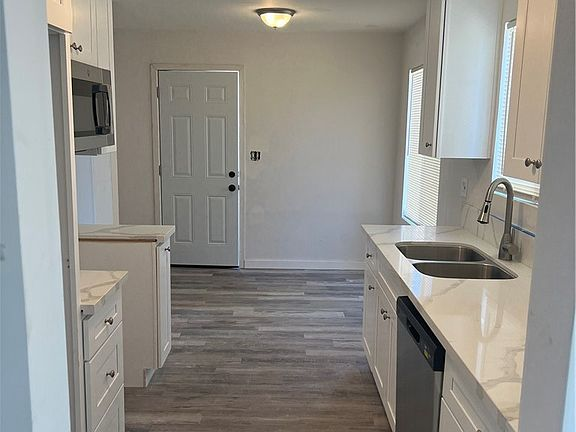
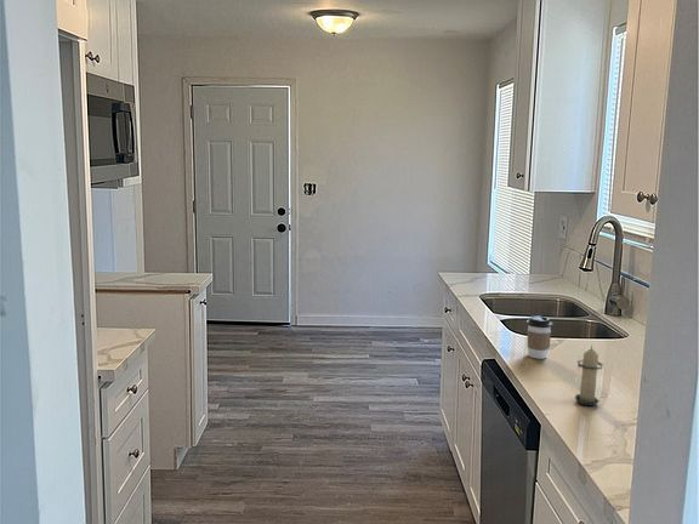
+ candle [574,344,604,406]
+ coffee cup [525,314,553,360]
